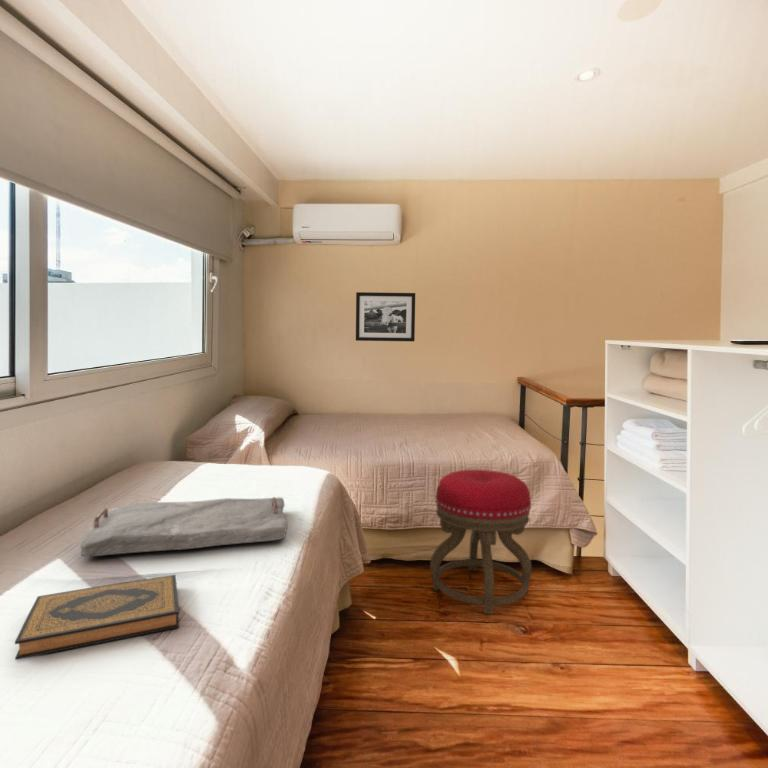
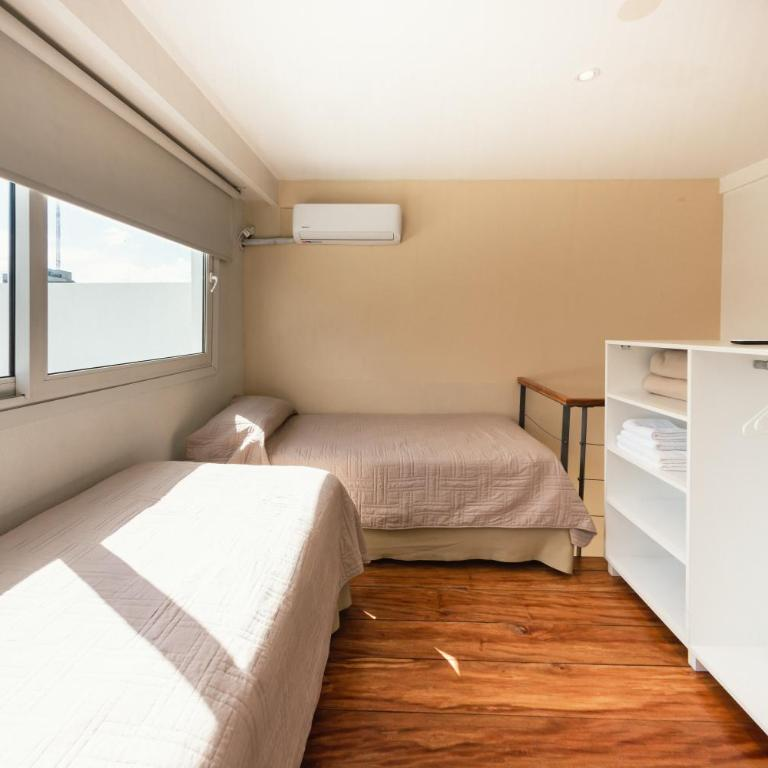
- stool [429,469,533,615]
- serving tray [79,496,289,558]
- picture frame [355,291,416,342]
- hardback book [14,574,180,661]
